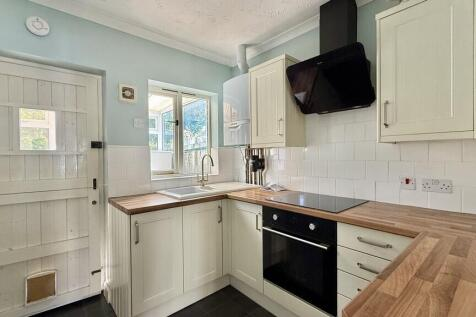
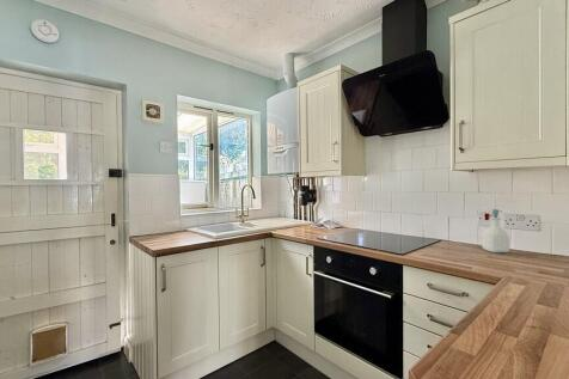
+ soap bottle [481,208,510,253]
